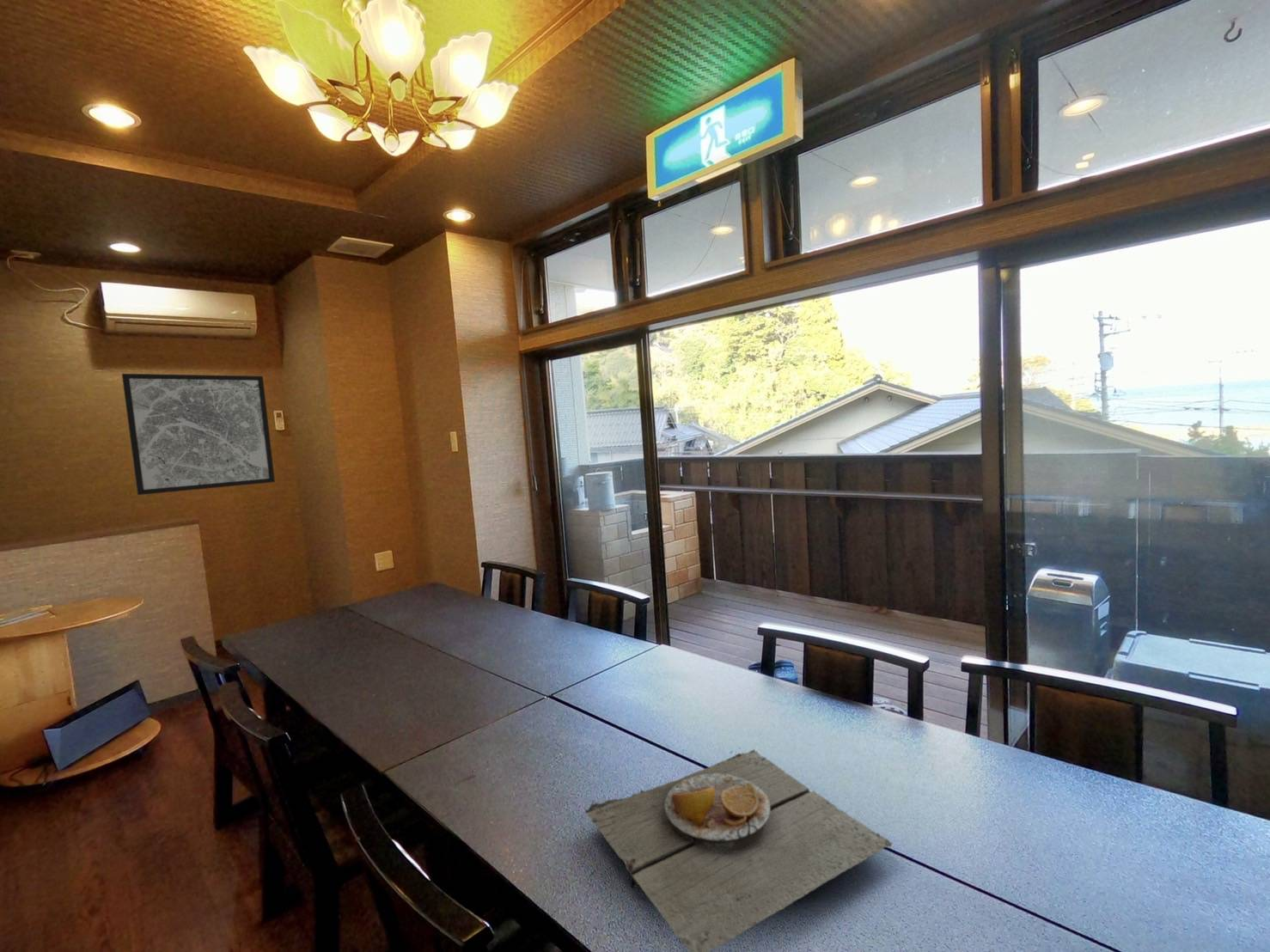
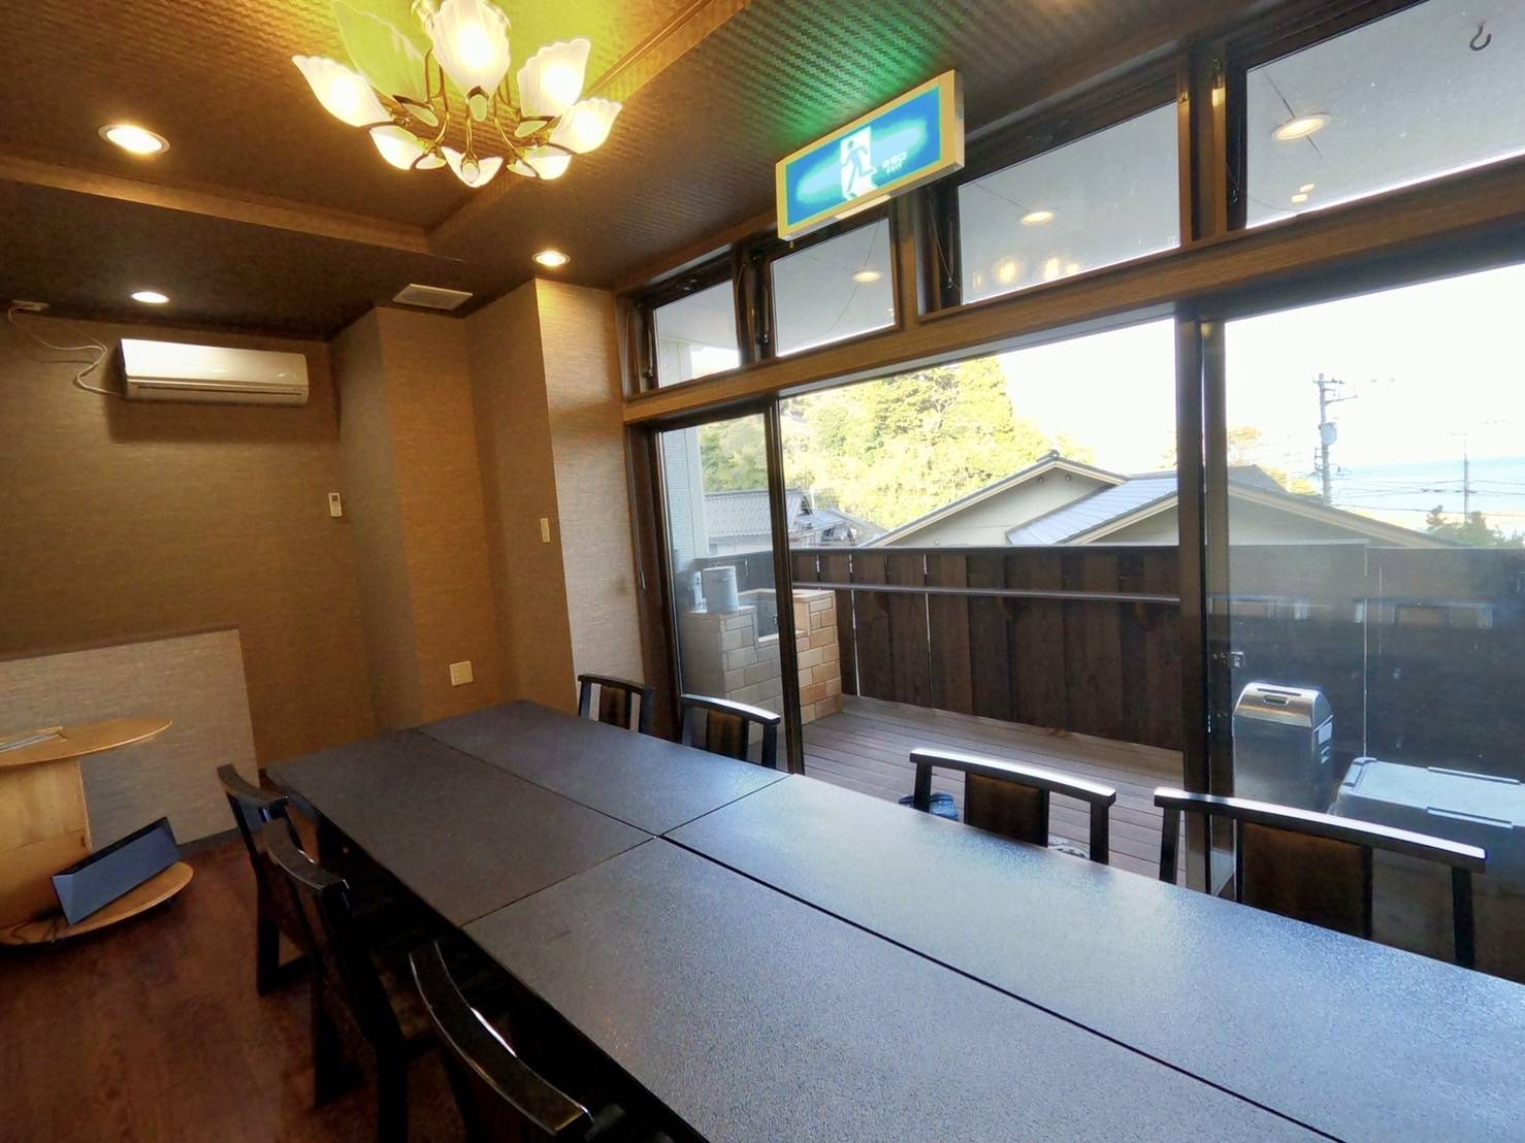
- plate [584,747,894,952]
- wall art [121,373,276,496]
